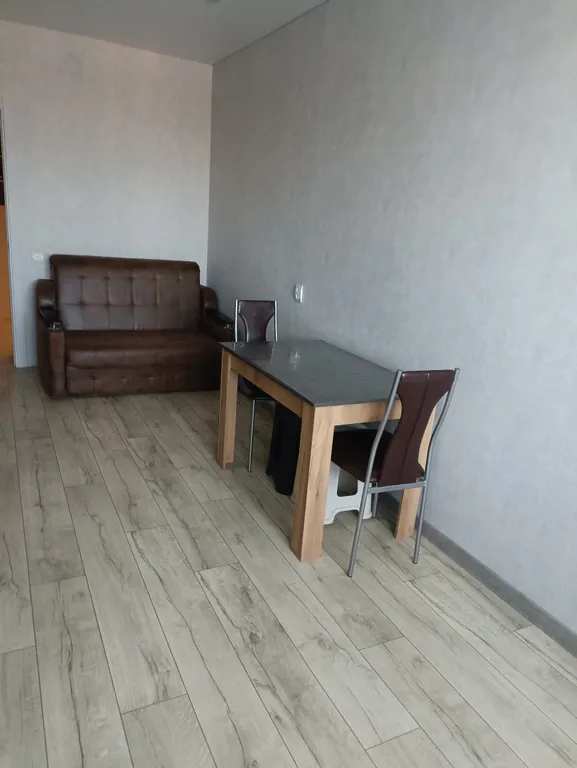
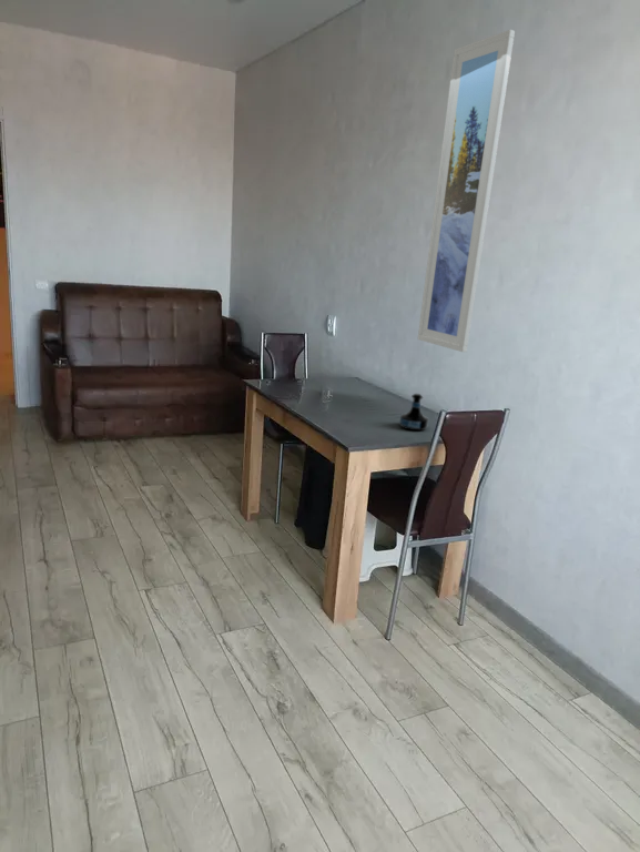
+ tequila bottle [399,393,429,432]
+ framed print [417,29,516,353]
